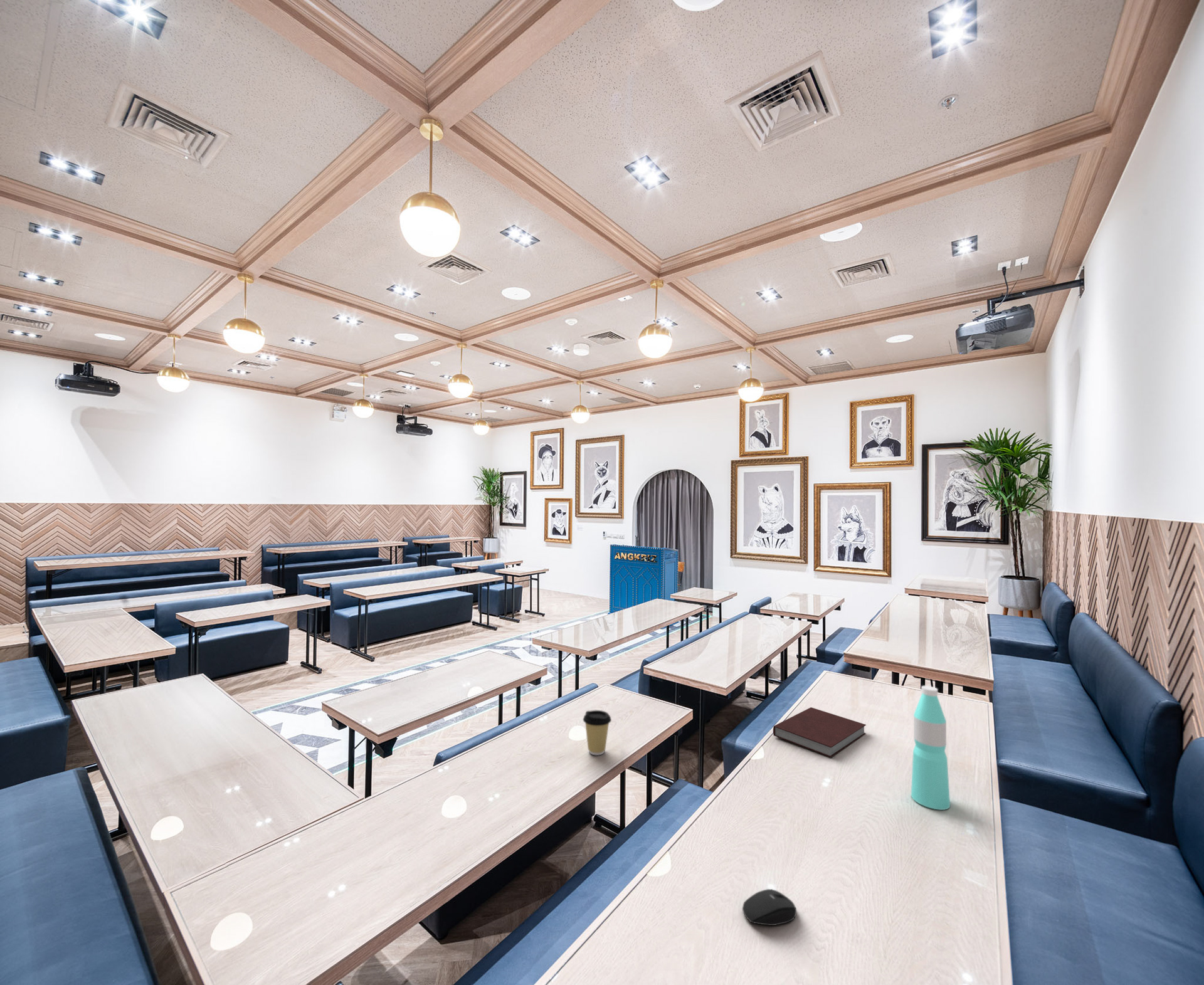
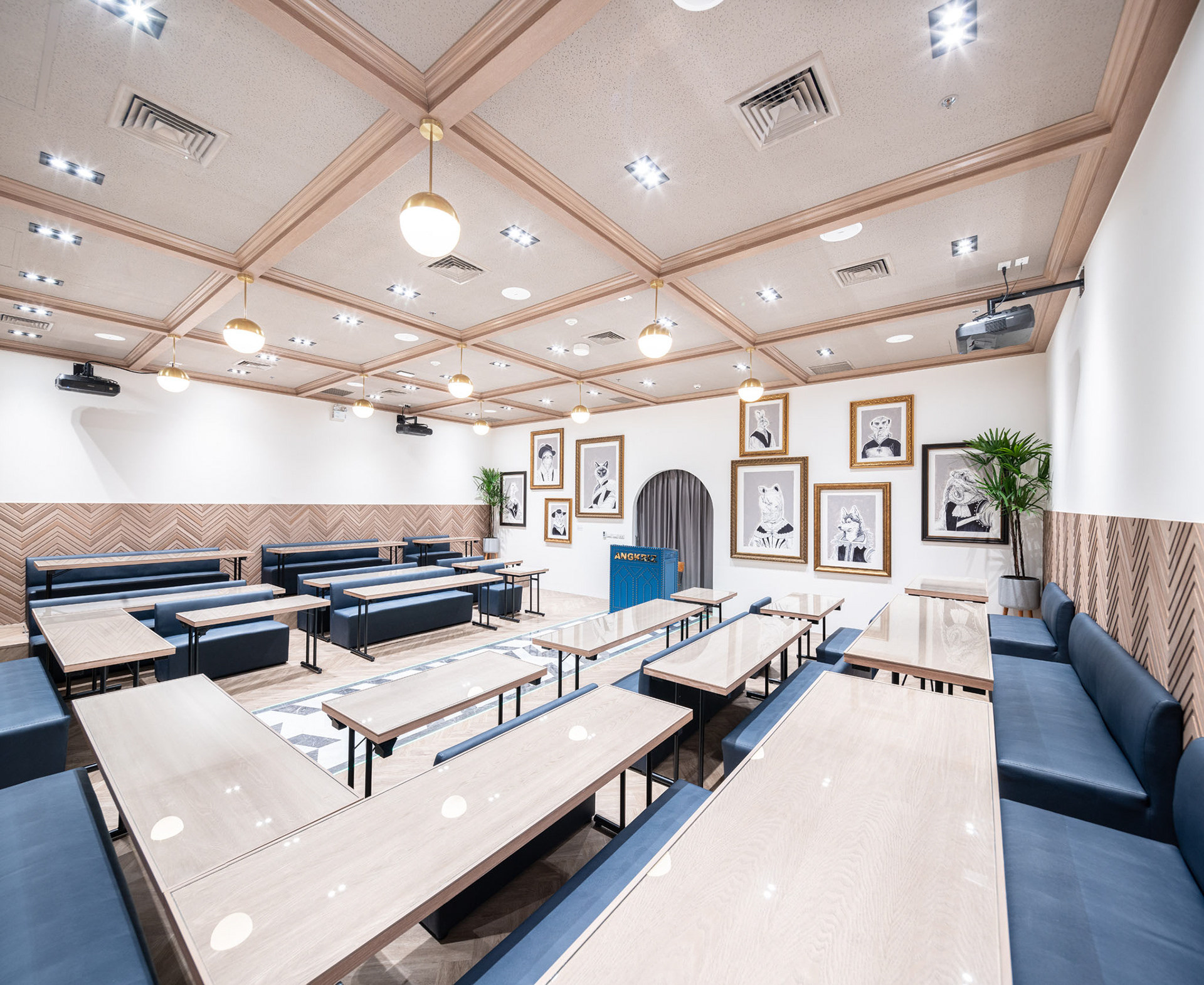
- mouse [742,888,797,926]
- notebook [773,707,867,758]
- water bottle [911,685,951,811]
- coffee cup [583,710,612,756]
